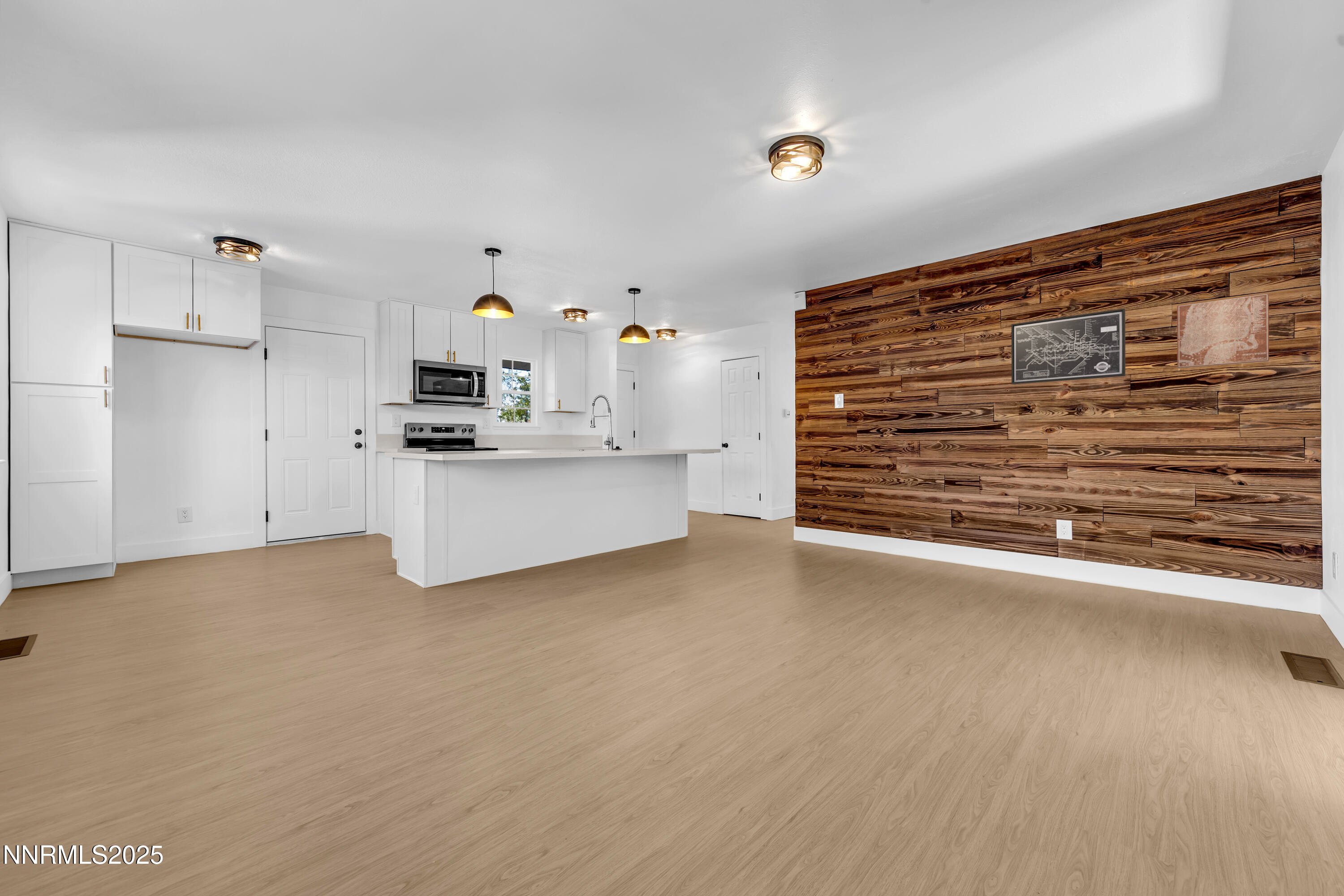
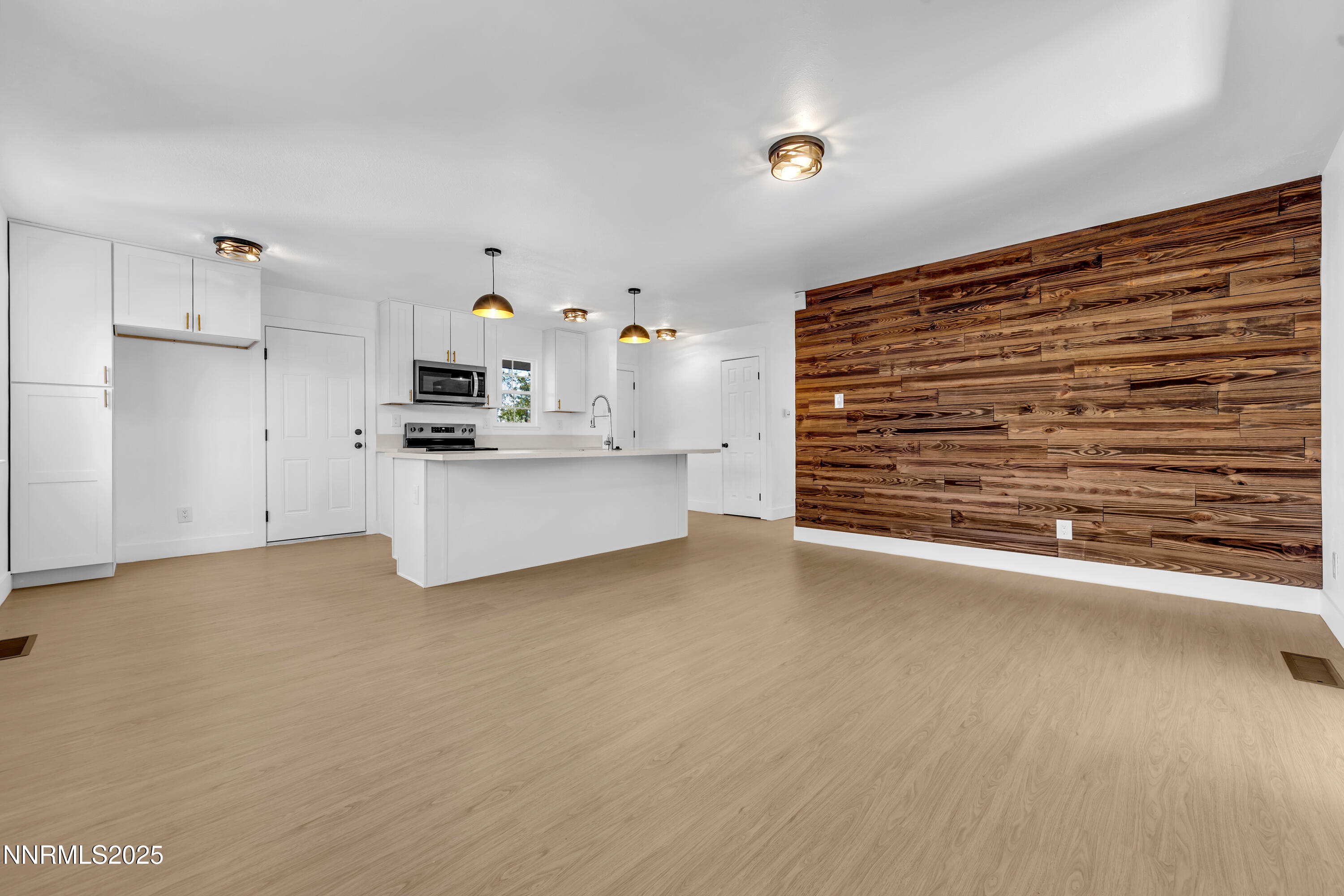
- wall art [1176,293,1269,369]
- wall art [1011,308,1126,385]
